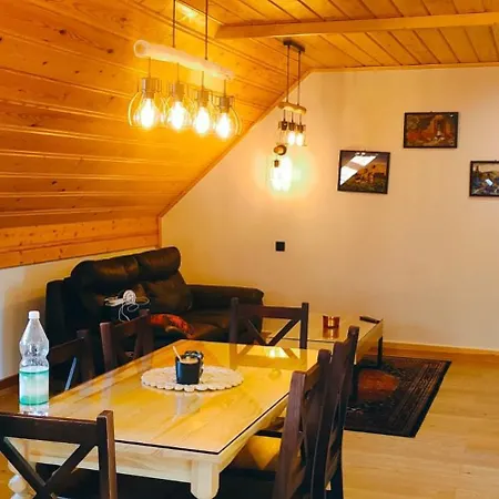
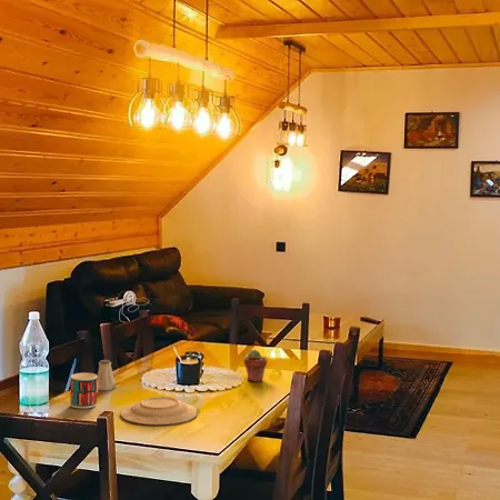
+ mug [69,372,99,409]
+ saltshaker [97,359,117,391]
+ potted succulent [243,349,268,383]
+ plate [120,396,199,427]
